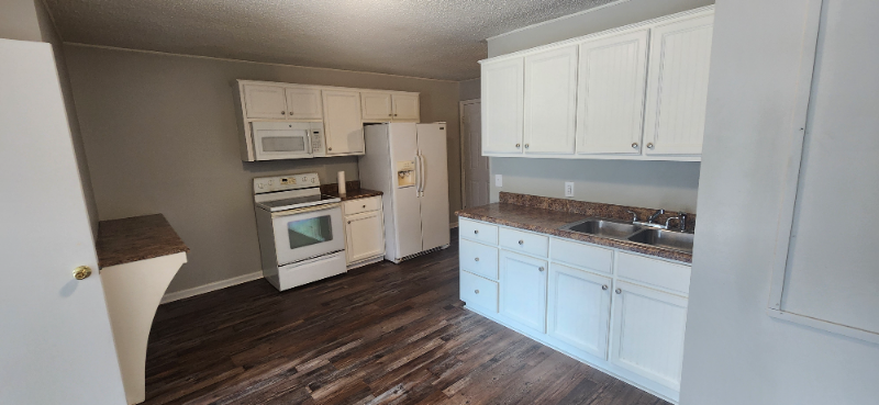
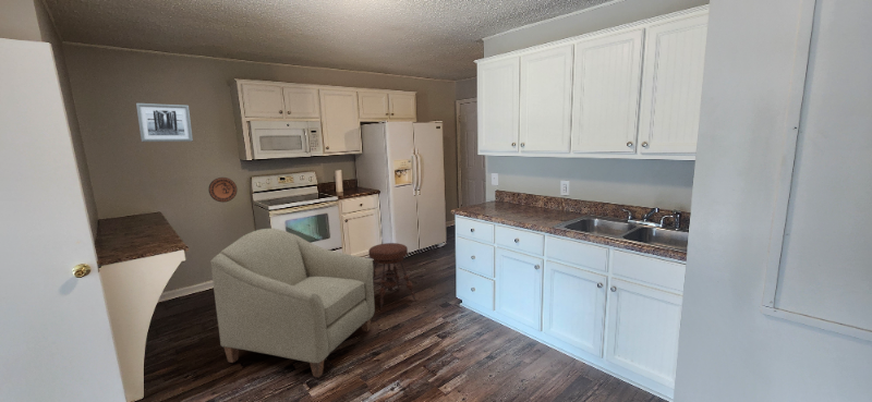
+ stool [367,242,417,312]
+ chair [209,228,376,378]
+ decorative plate [208,176,238,204]
+ wall art [135,102,194,143]
